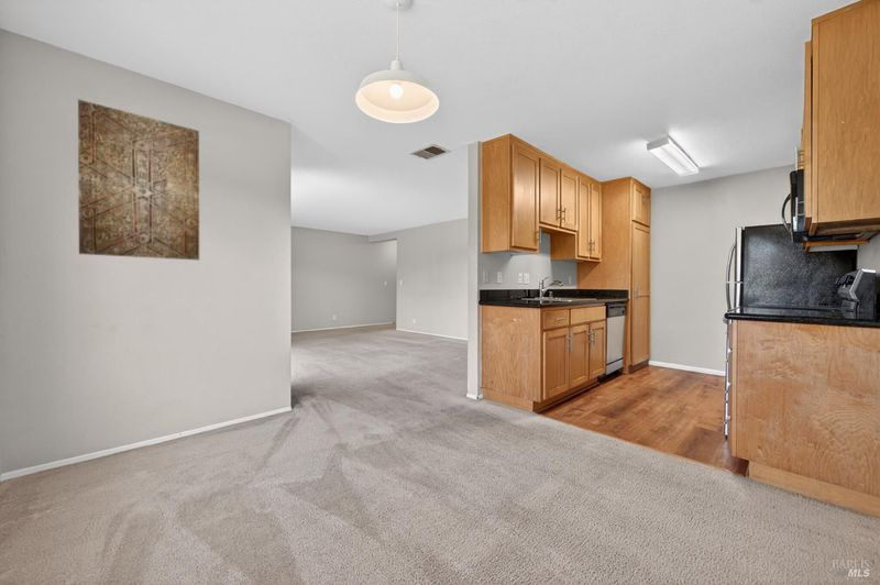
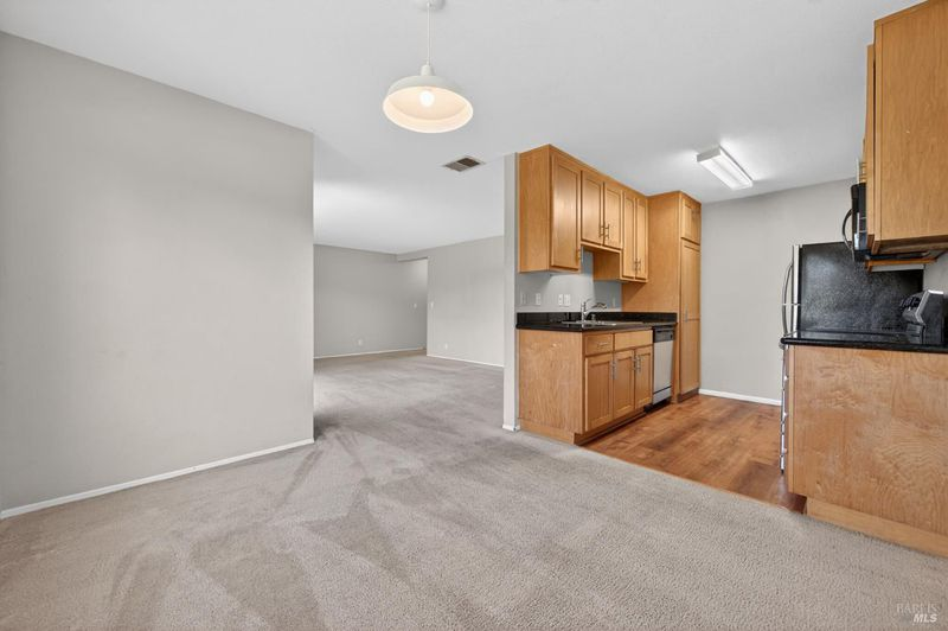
- wall art [77,98,200,261]
